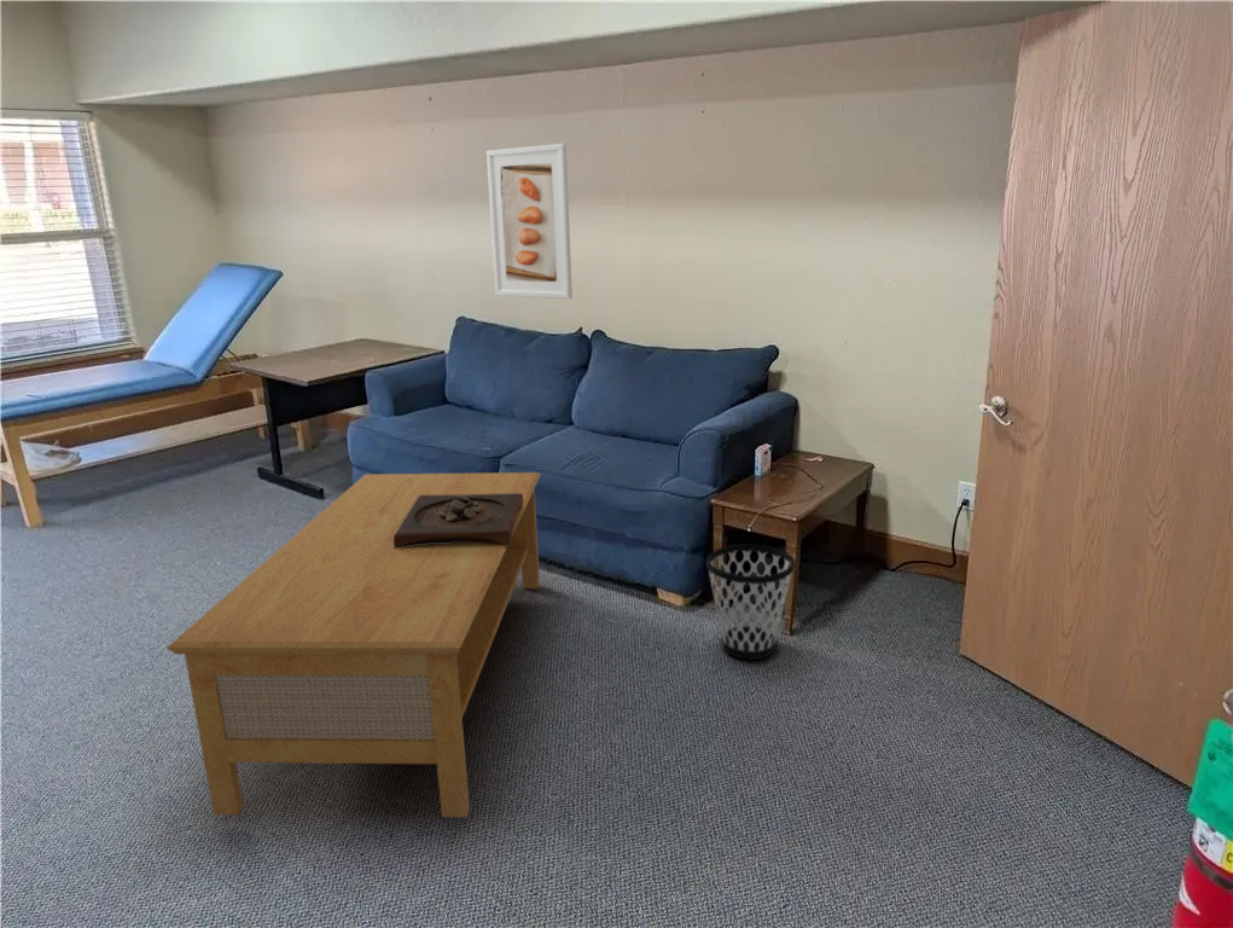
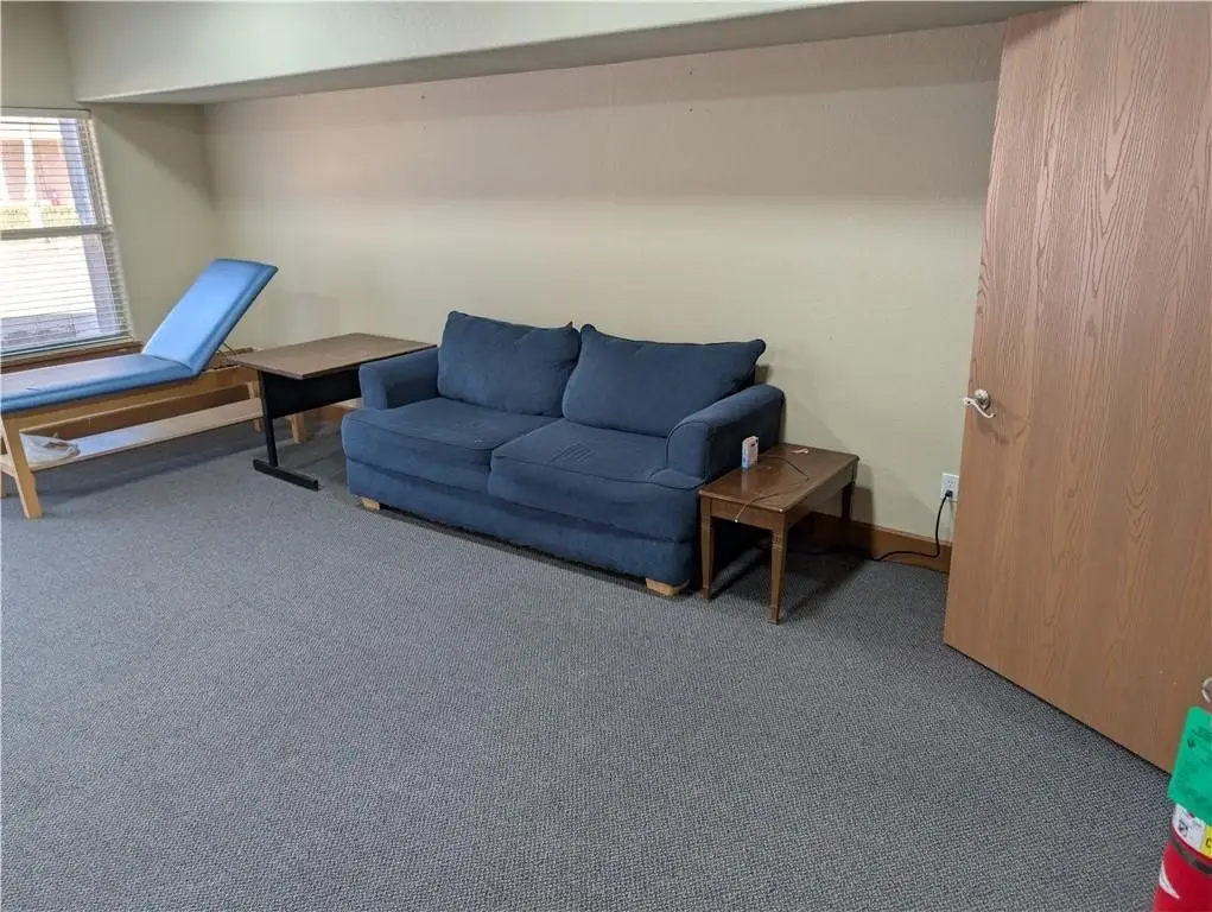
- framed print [485,143,574,300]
- wooden tray [394,493,523,547]
- wastebasket [705,543,796,661]
- coffee table [165,471,542,818]
